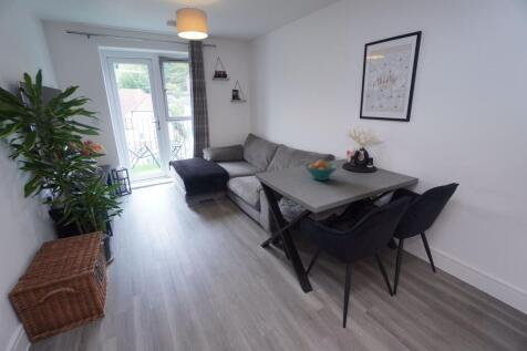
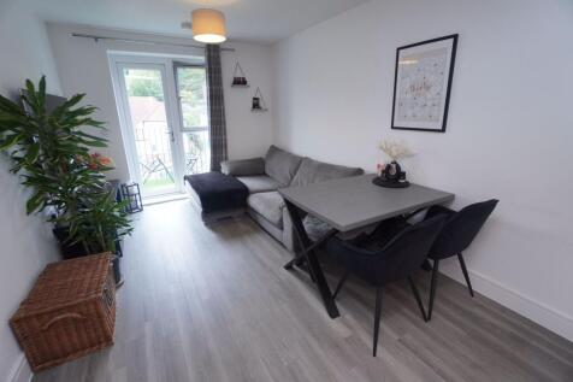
- fruit bowl [303,158,340,182]
